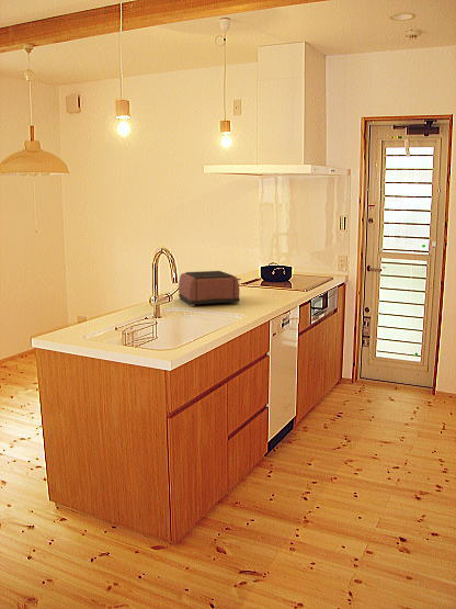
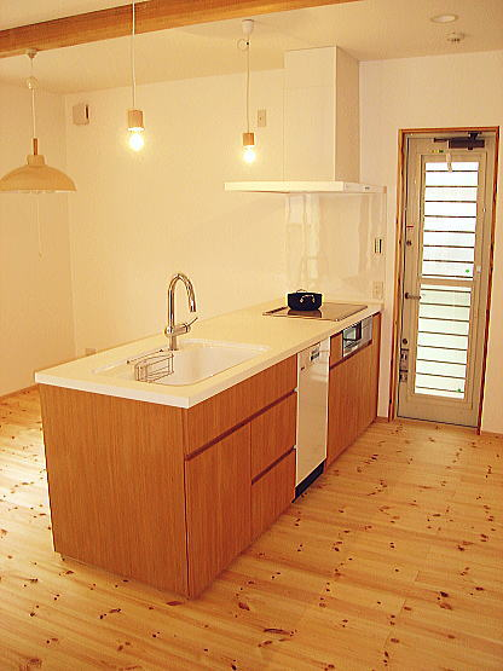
- toaster [178,270,242,307]
